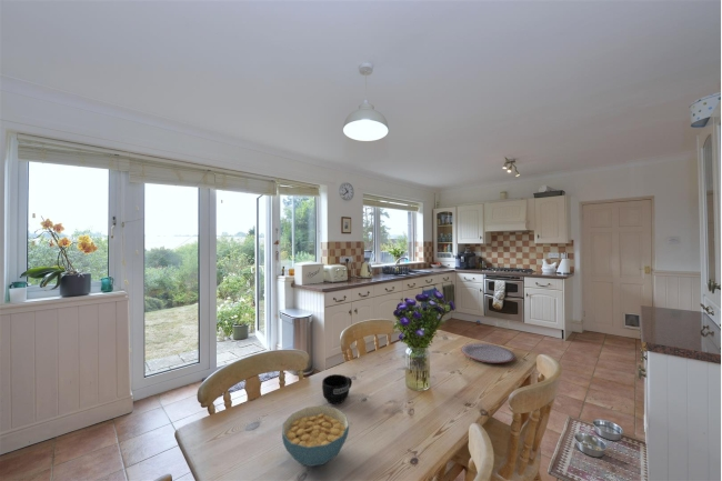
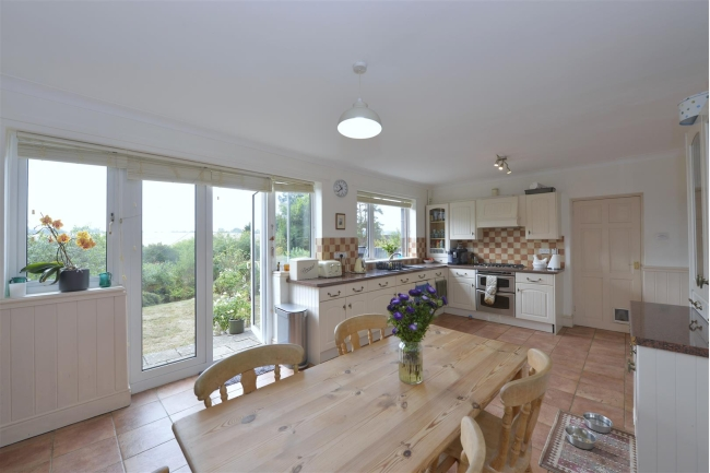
- mug [321,373,353,405]
- cereal bowl [281,404,350,468]
- plate [460,342,517,364]
